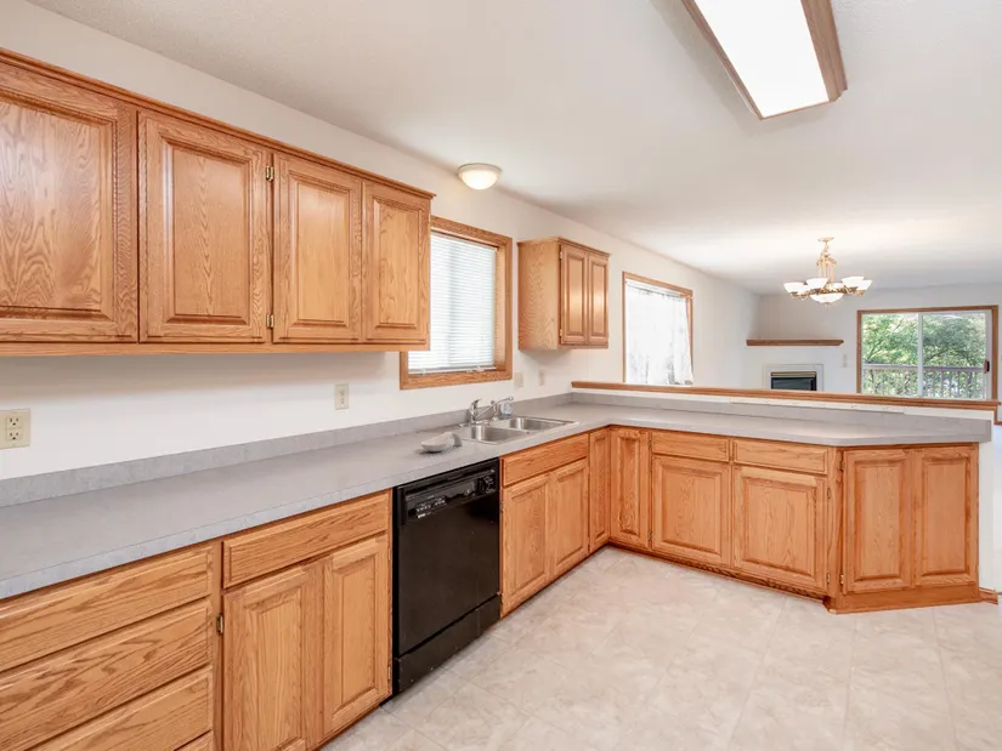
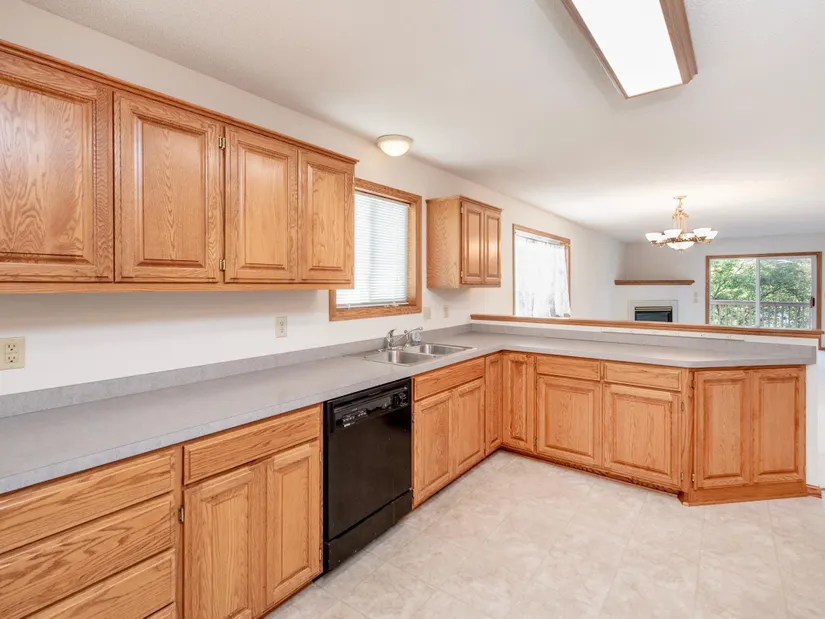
- spoon rest [419,431,464,453]
